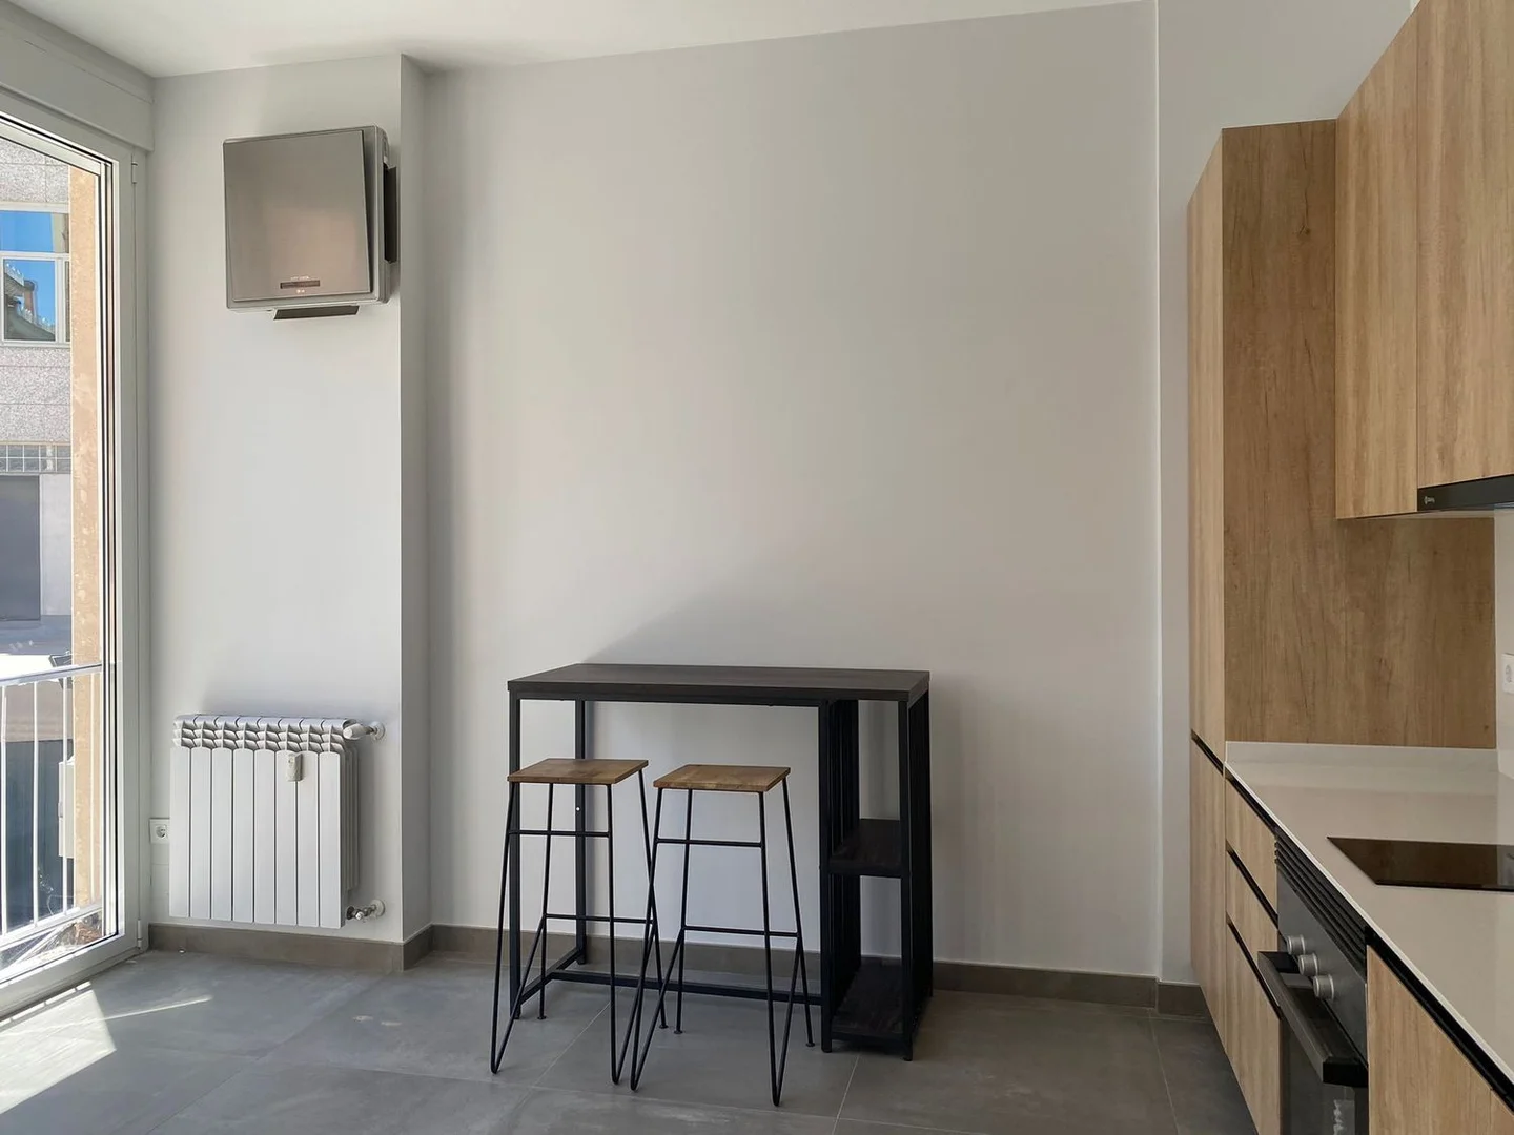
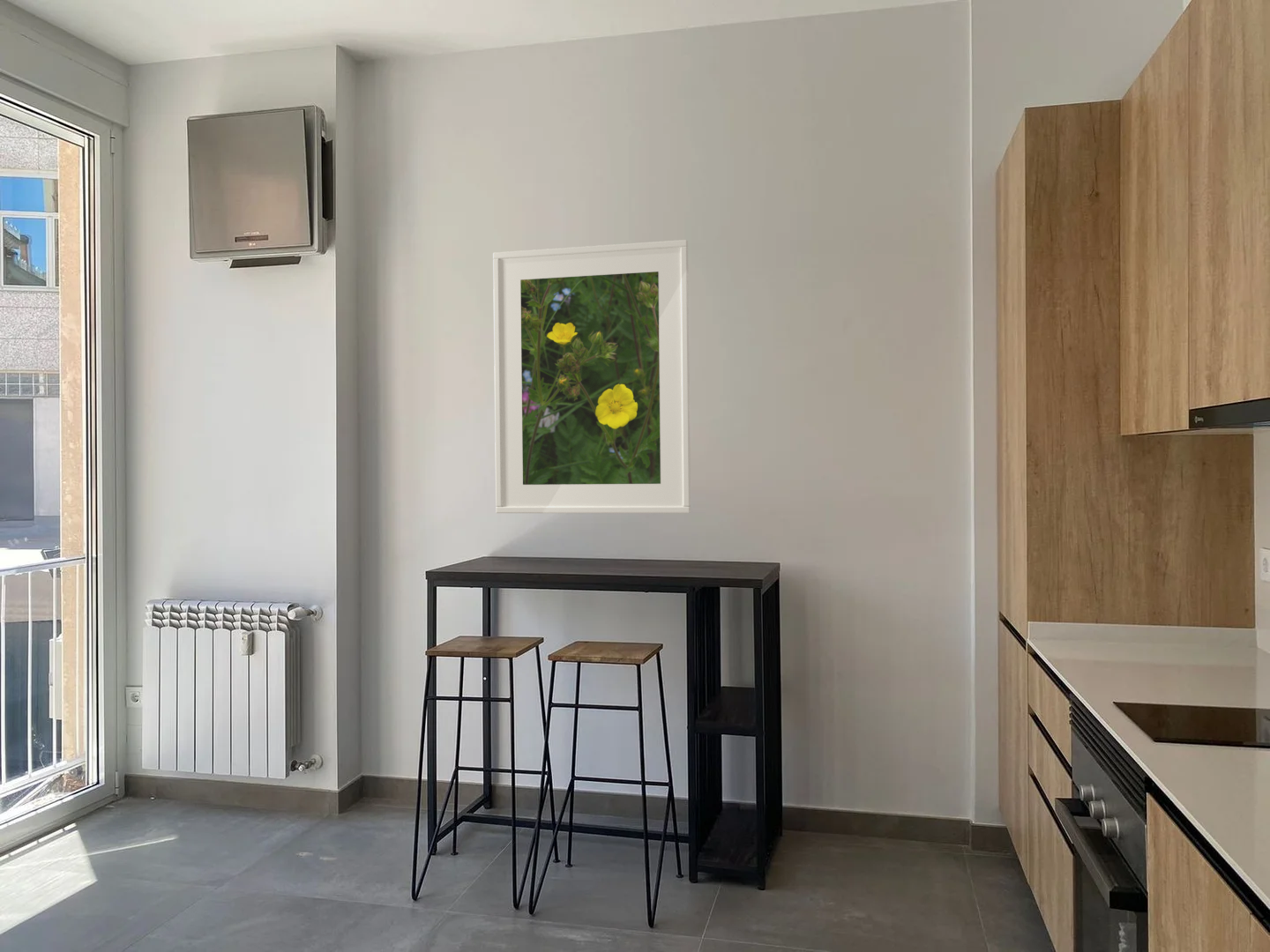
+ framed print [492,239,691,514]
